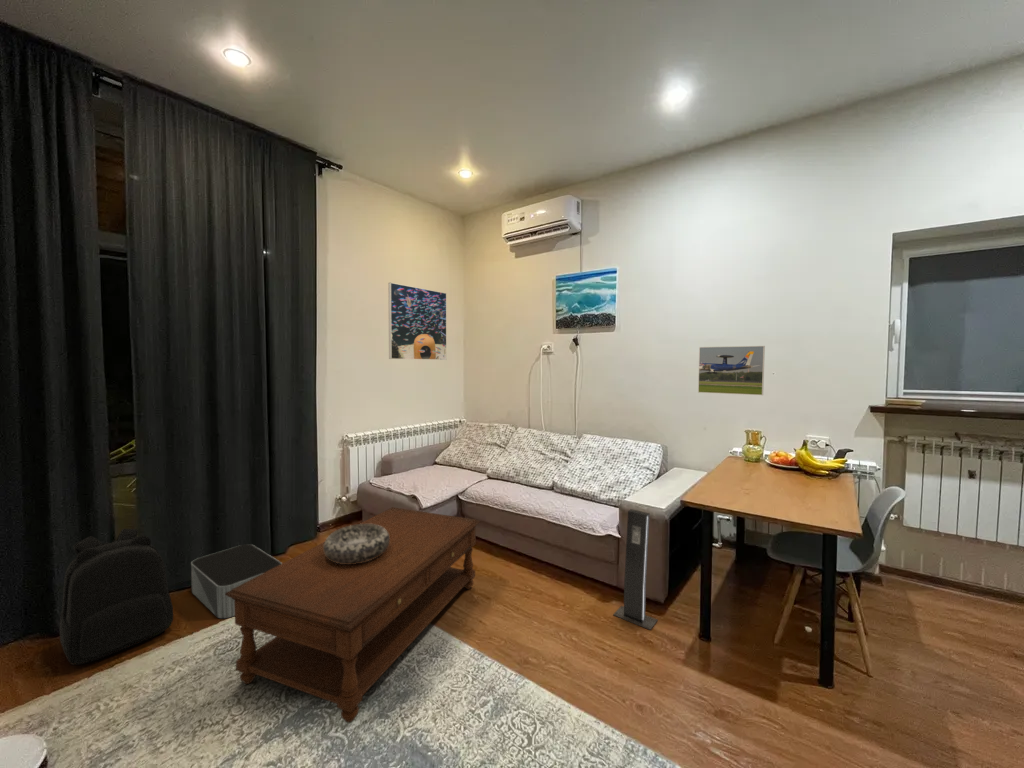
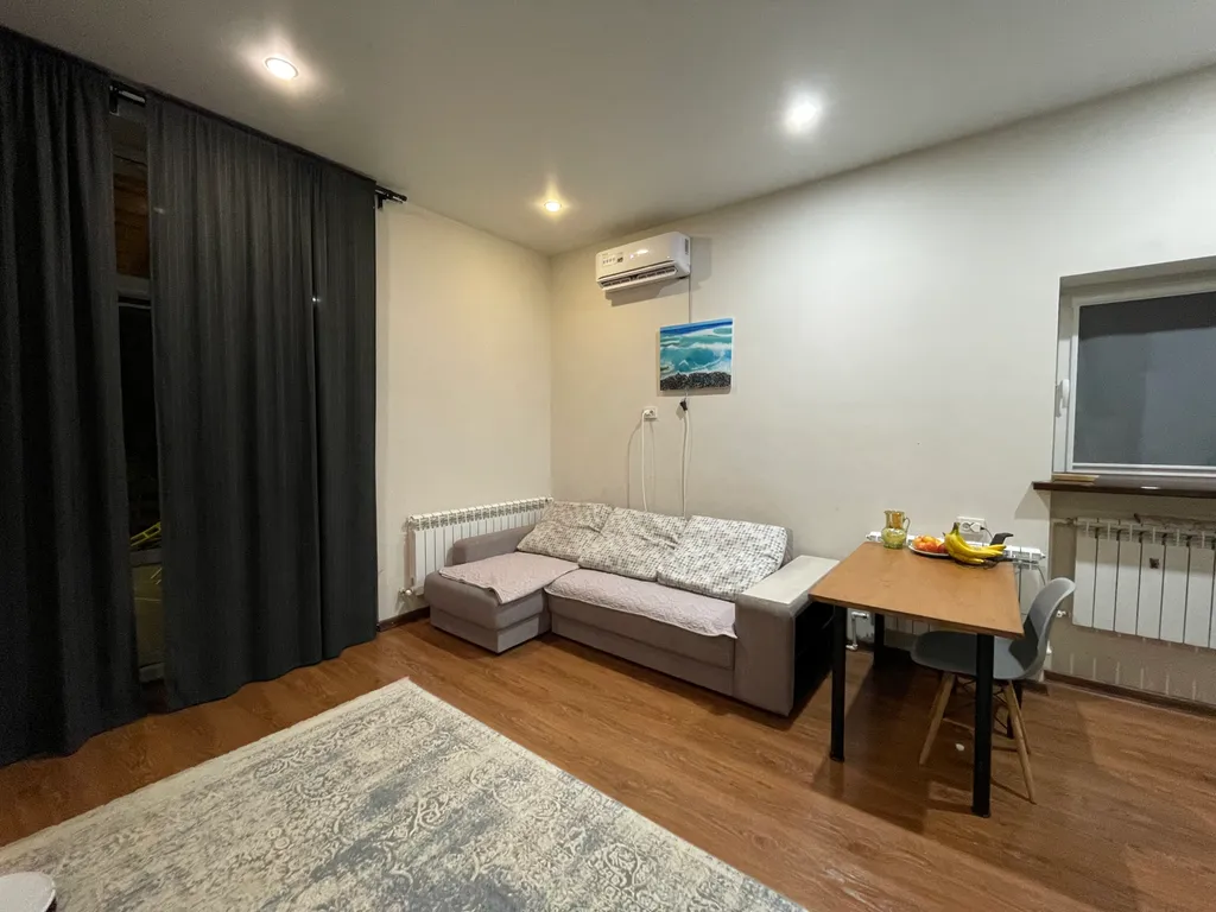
- coffee table [225,506,481,724]
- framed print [387,282,448,361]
- storage bin [190,543,283,619]
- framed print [697,345,766,396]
- speaker [612,508,659,631]
- decorative bowl [323,523,390,564]
- backpack [58,528,174,666]
